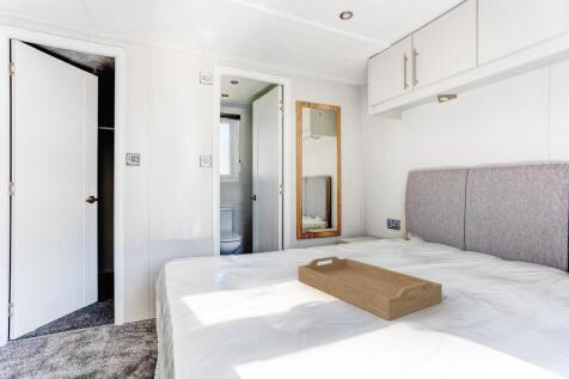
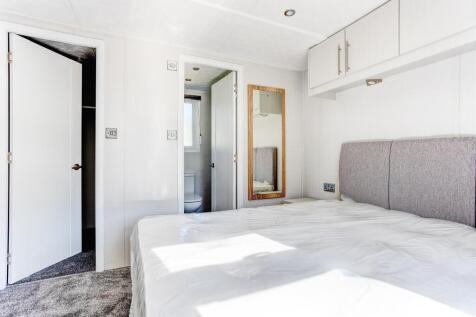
- serving tray [298,255,443,322]
